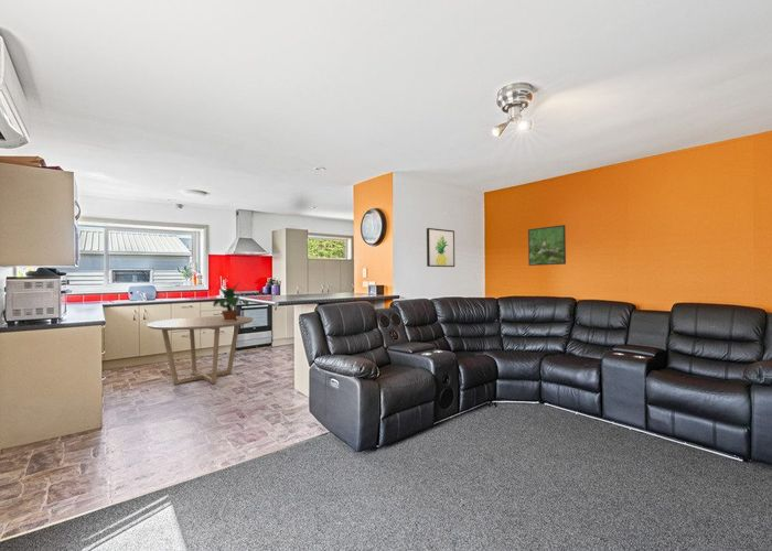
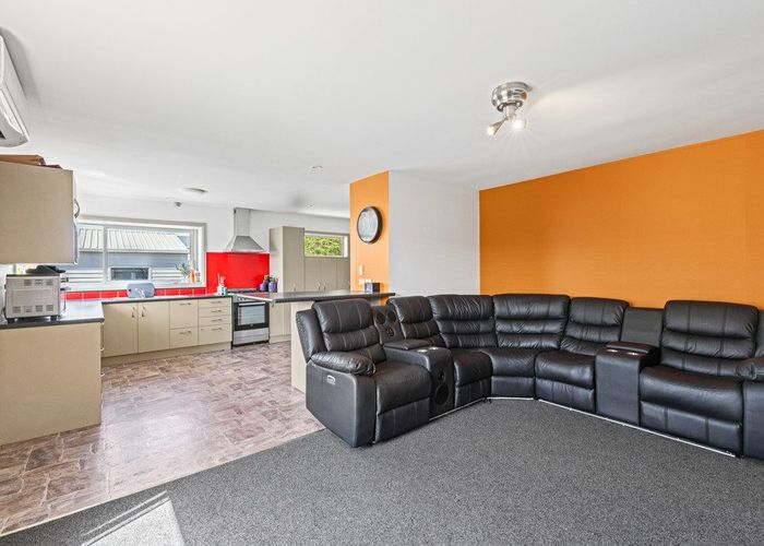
- dining table [146,315,255,386]
- wall art [426,227,455,268]
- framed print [527,224,567,267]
- potted plant [212,281,249,321]
